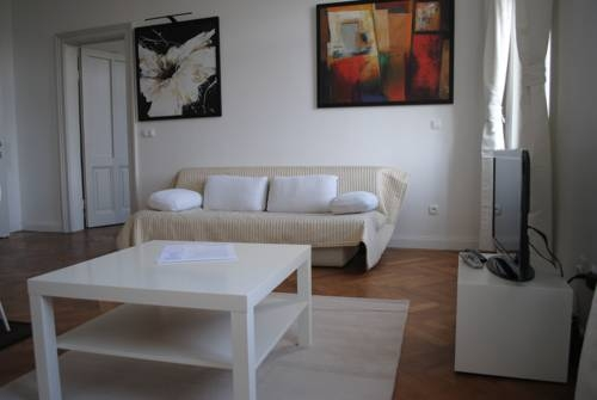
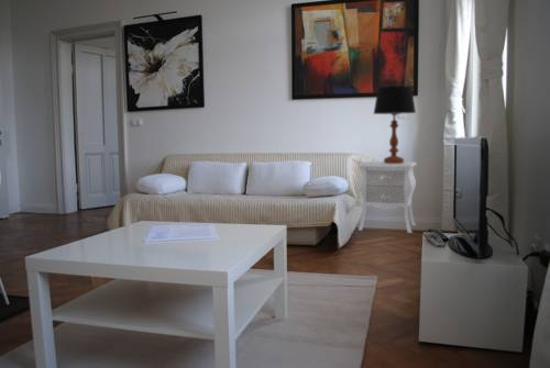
+ nightstand [358,160,418,234]
+ table lamp [372,85,417,164]
